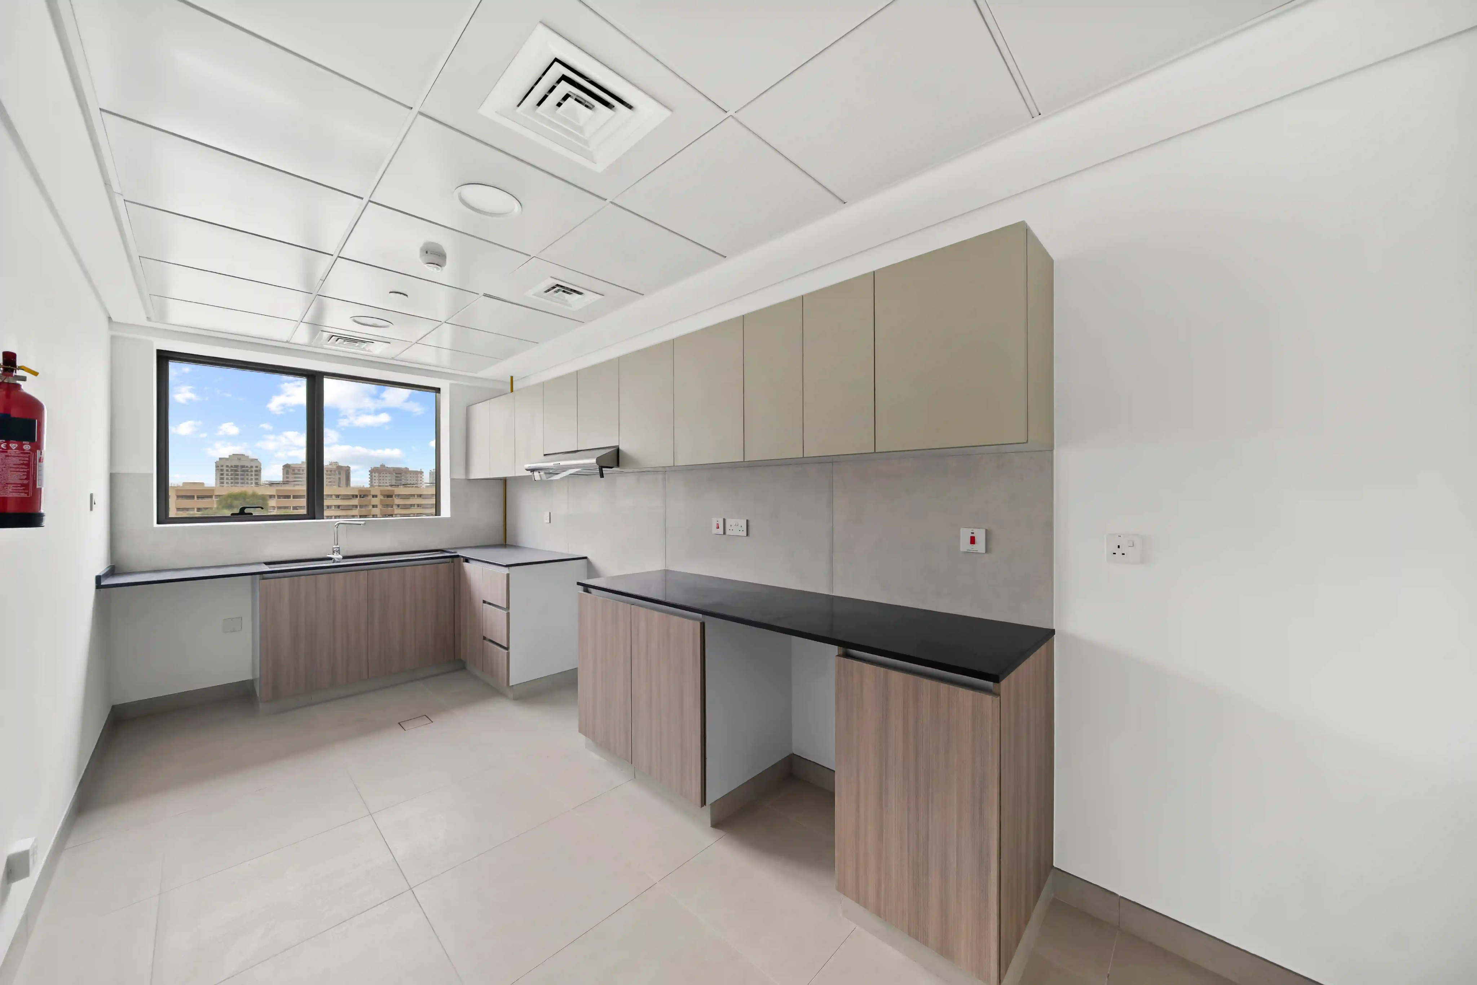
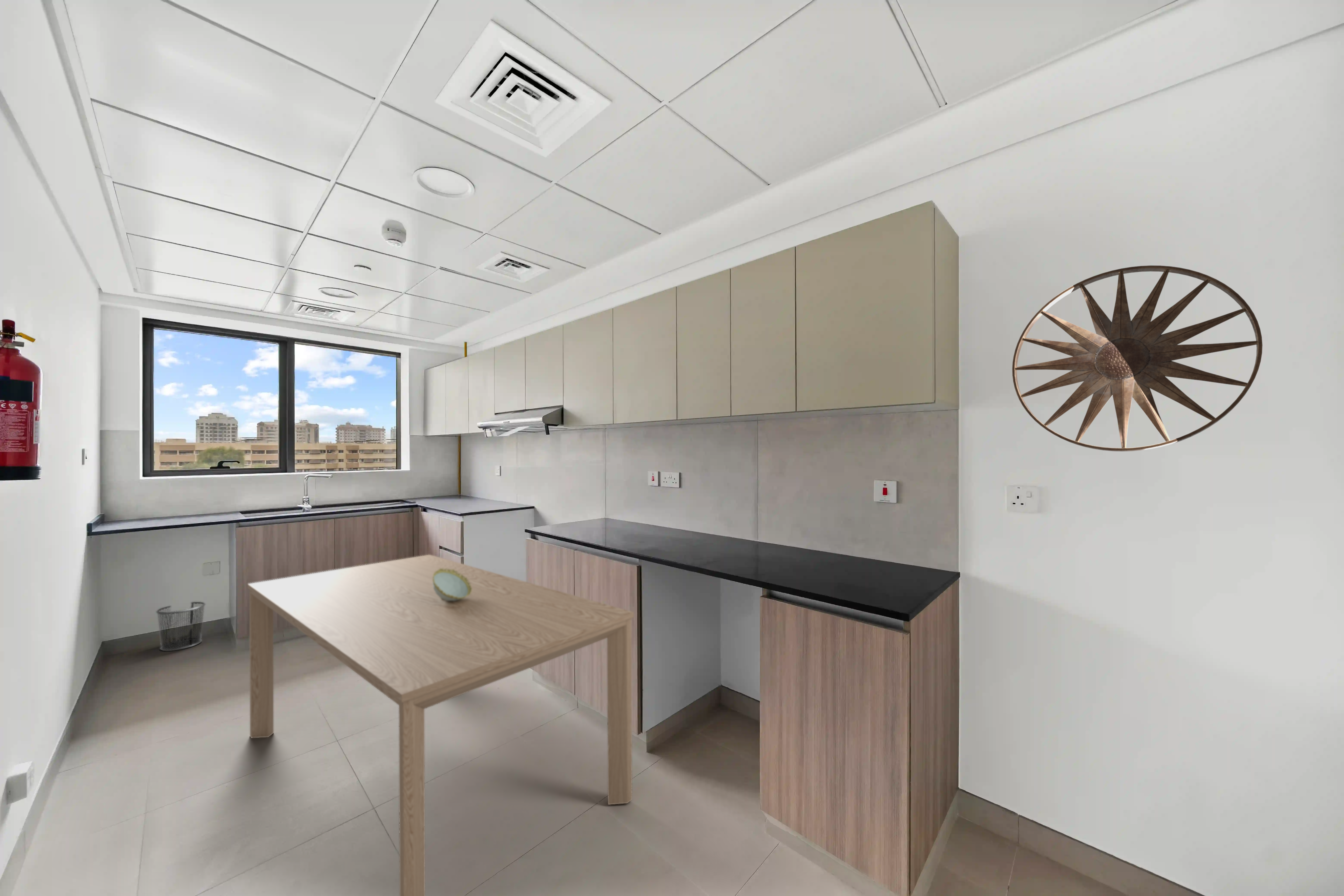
+ waste bin [156,601,206,651]
+ decorative bowl [433,568,472,601]
+ dining table [247,554,634,896]
+ wall art [1012,265,1263,452]
